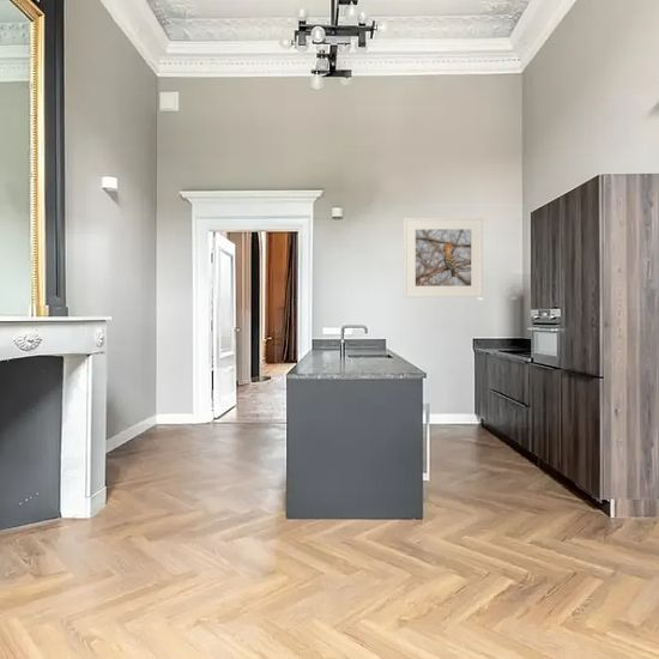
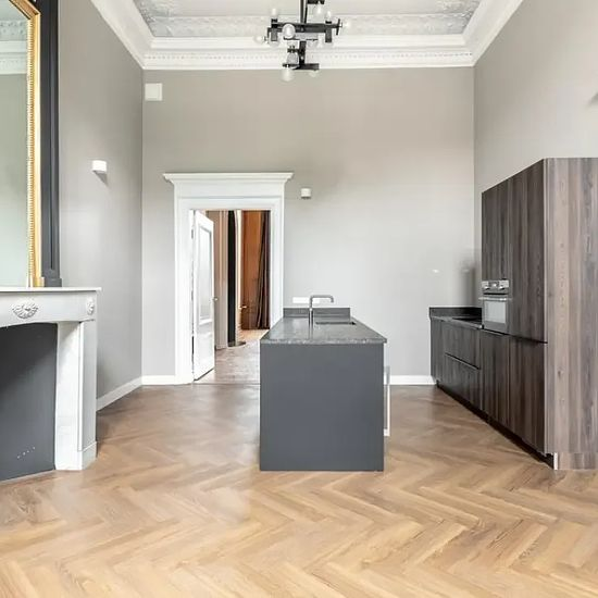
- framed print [403,217,484,298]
